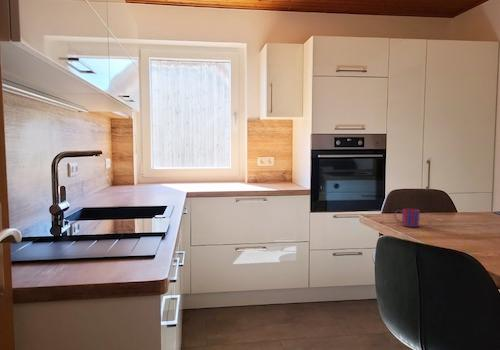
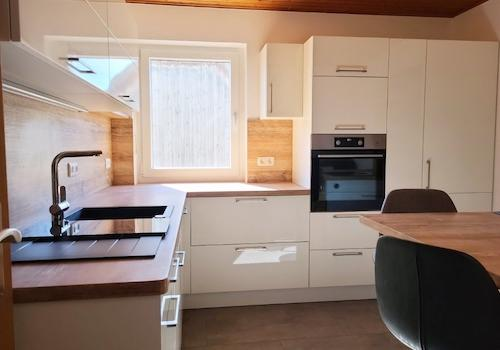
- mug [393,208,421,228]
